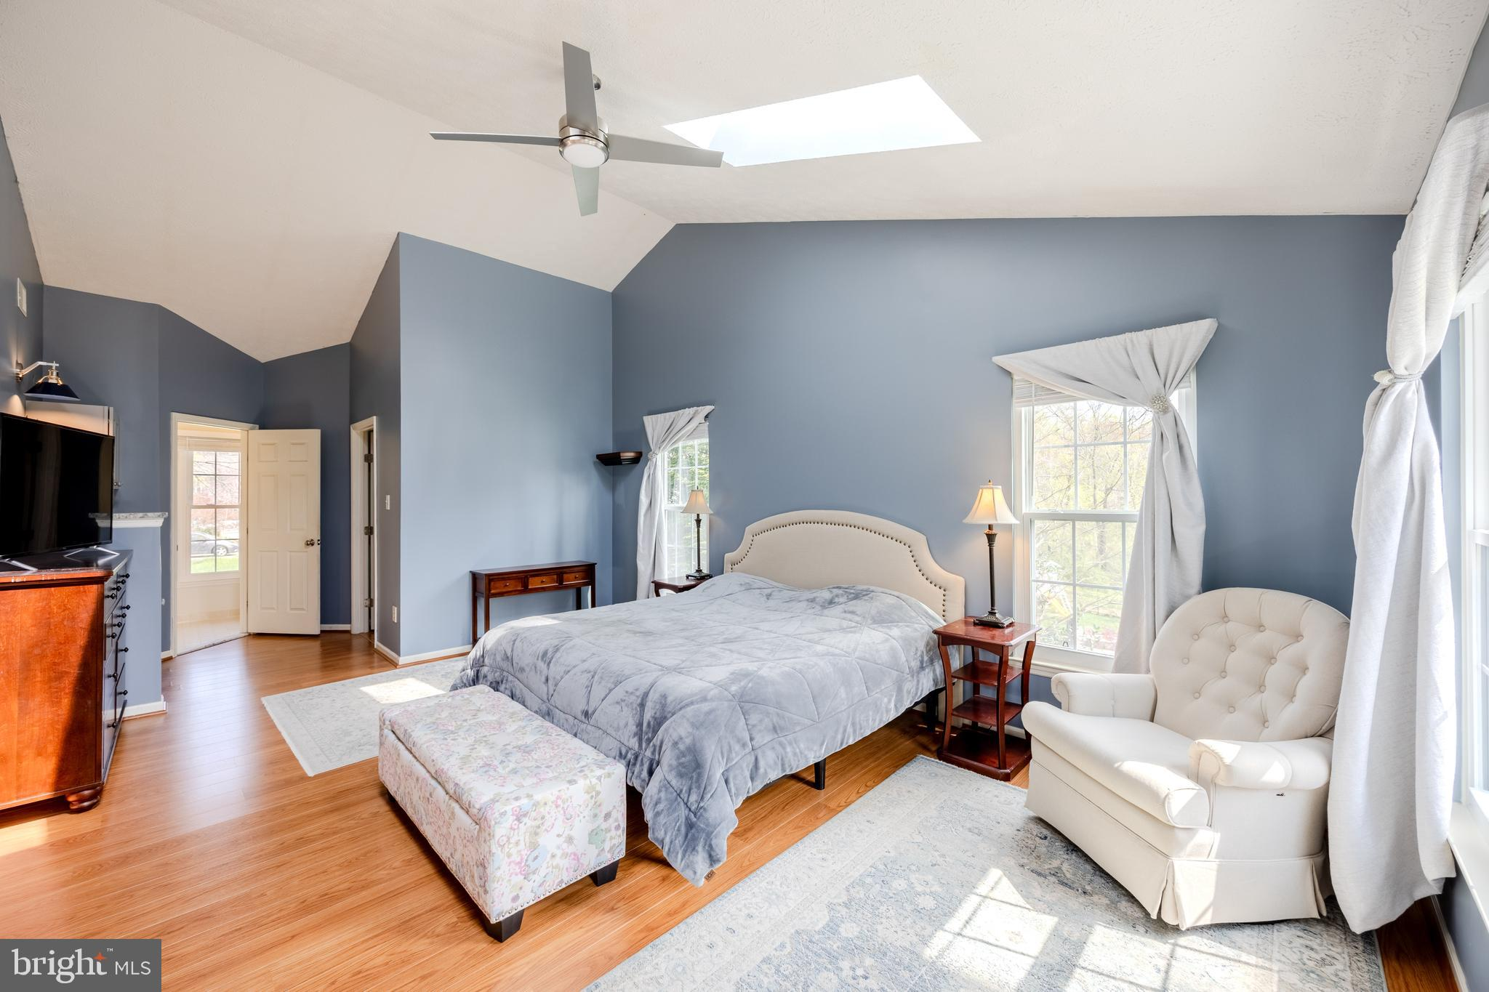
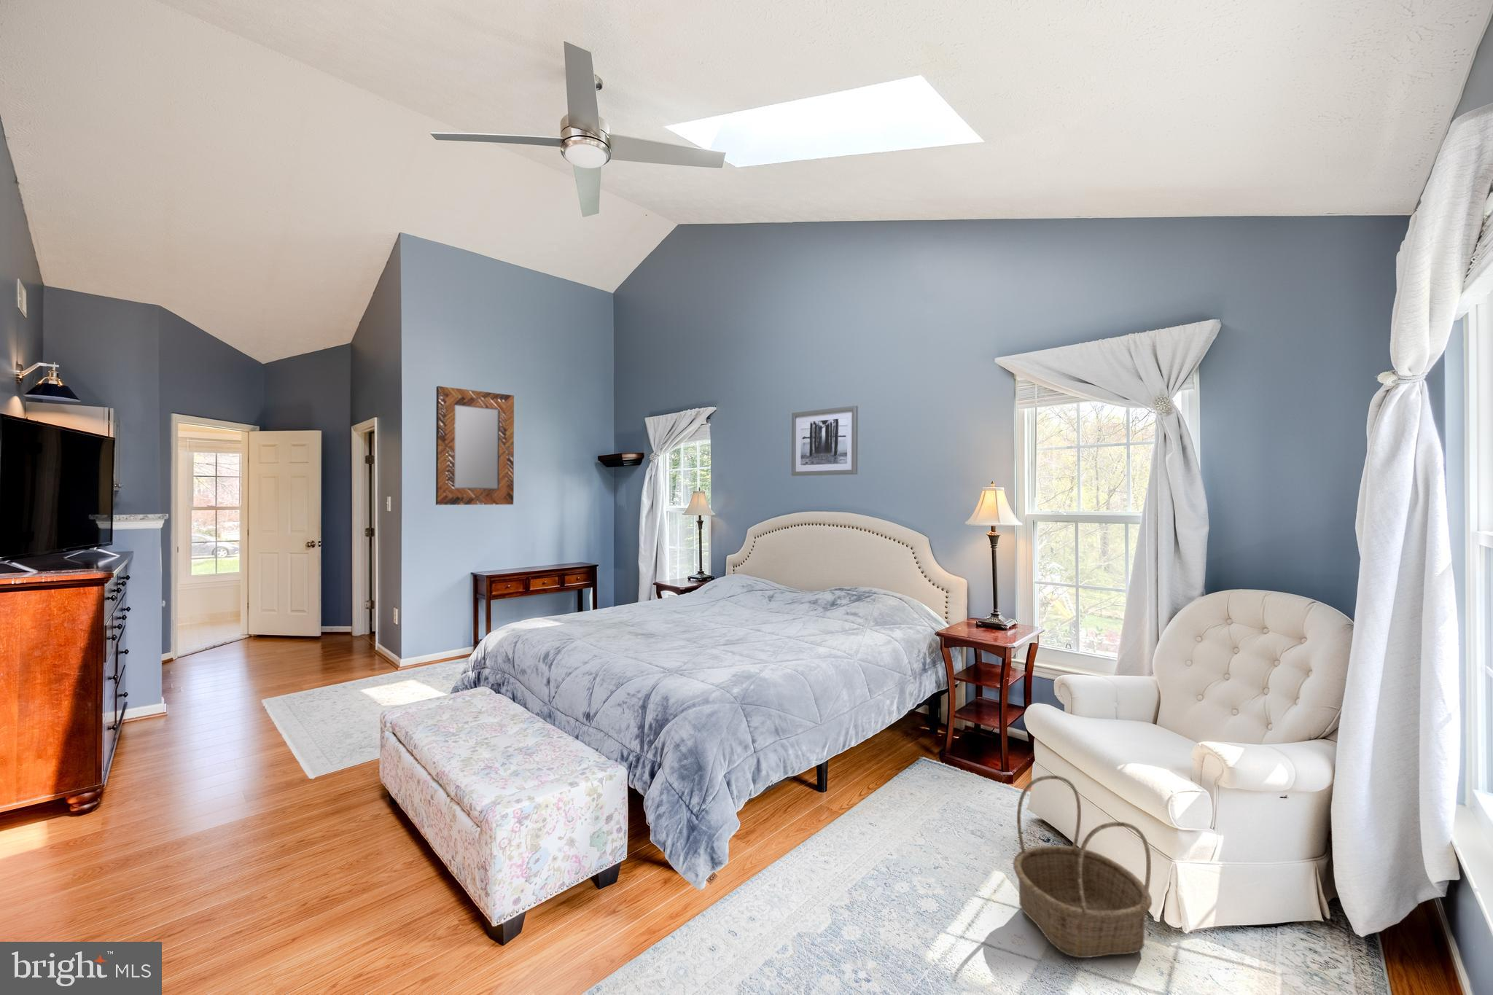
+ wall art [791,404,859,476]
+ home mirror [435,385,515,506]
+ basket [1012,775,1152,958]
